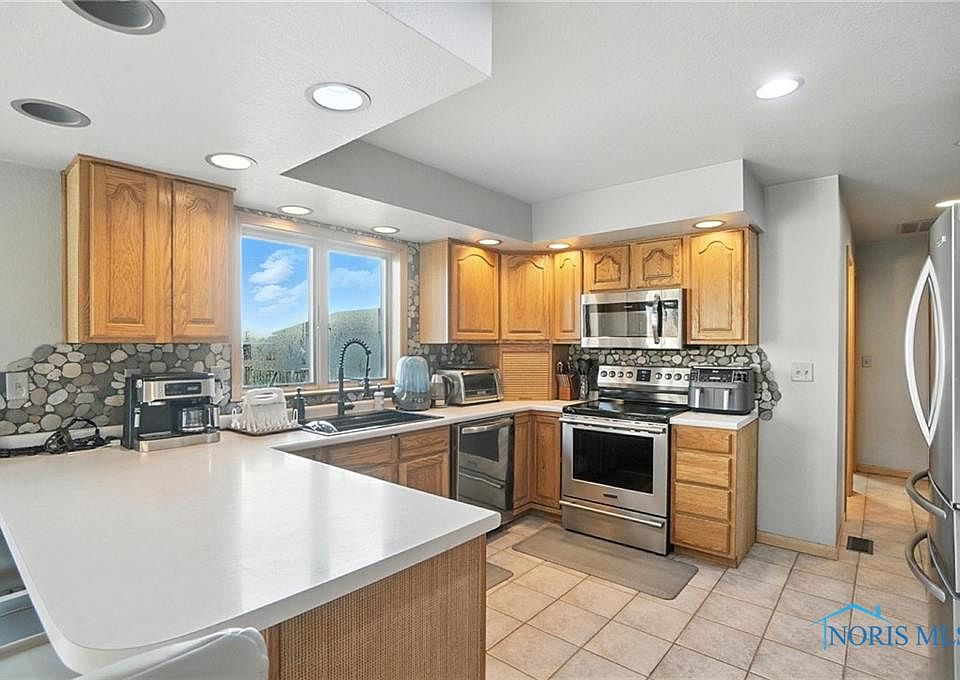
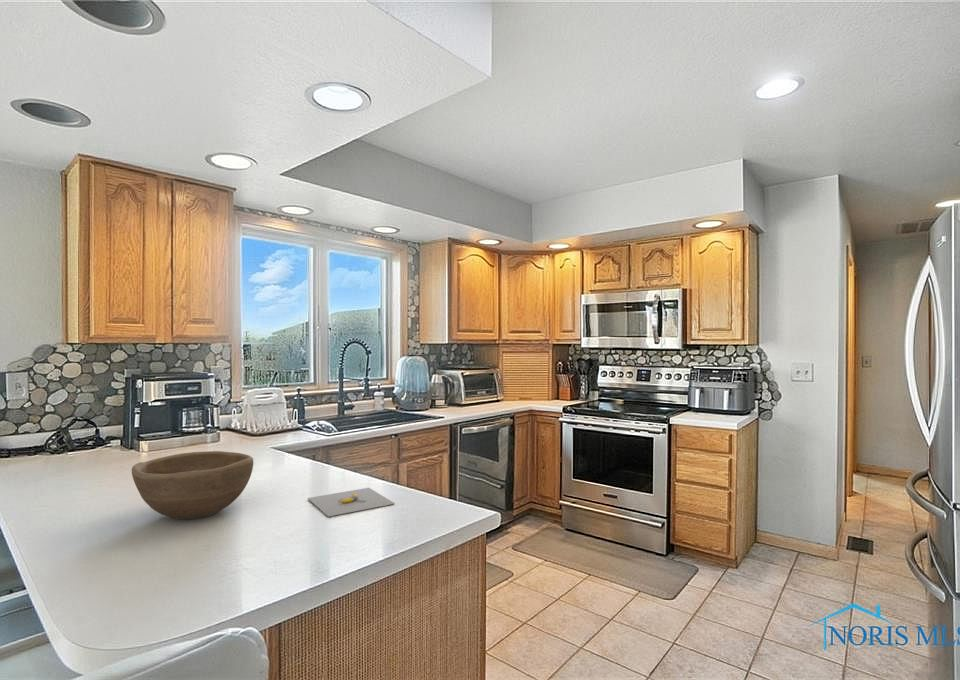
+ banana [307,487,396,518]
+ bowl [131,450,254,520]
